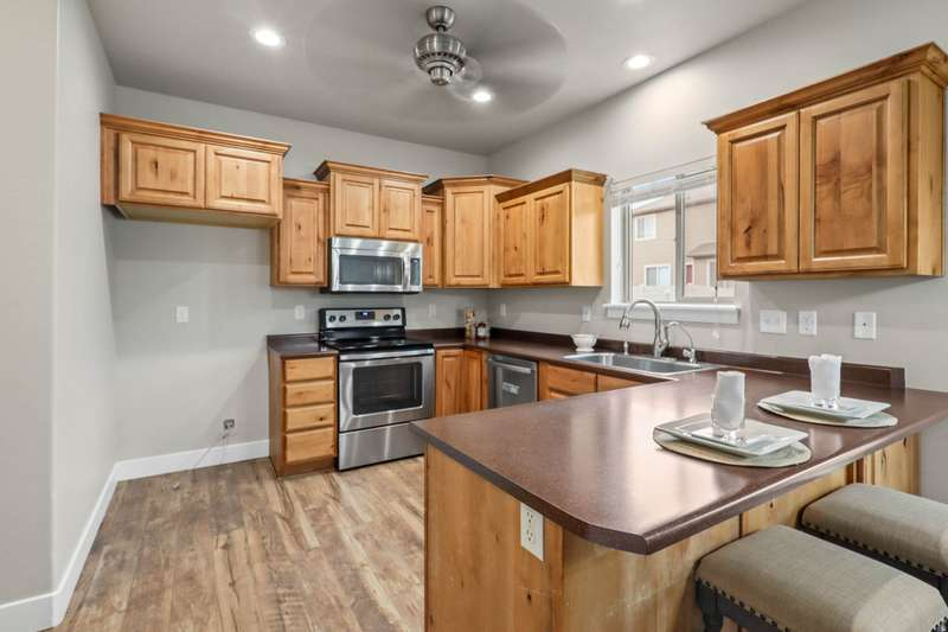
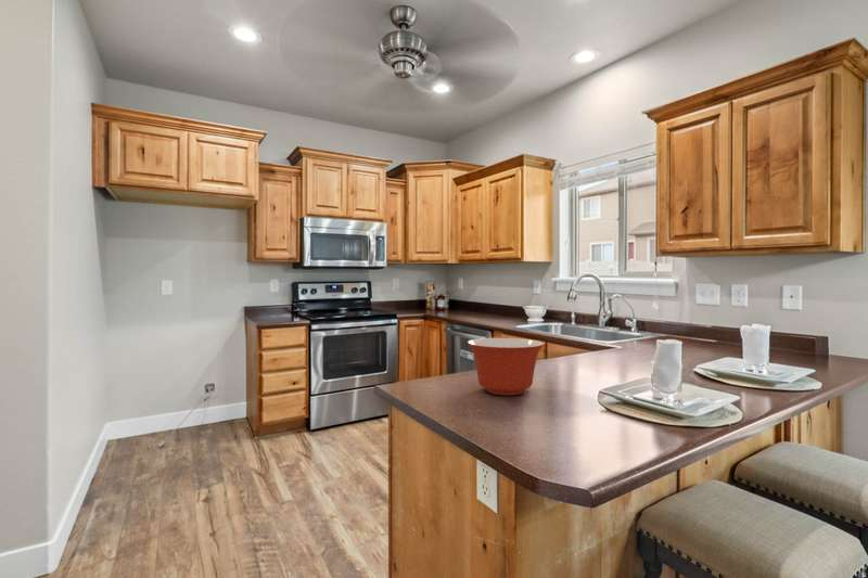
+ mixing bowl [467,337,546,396]
